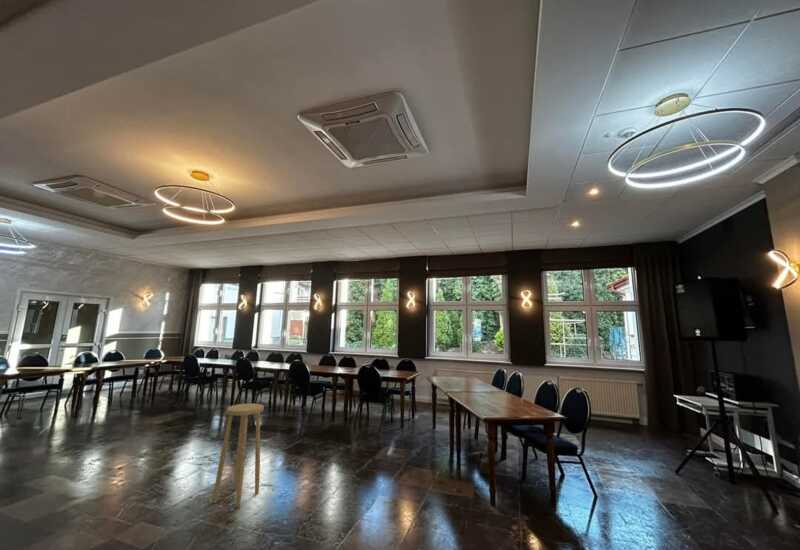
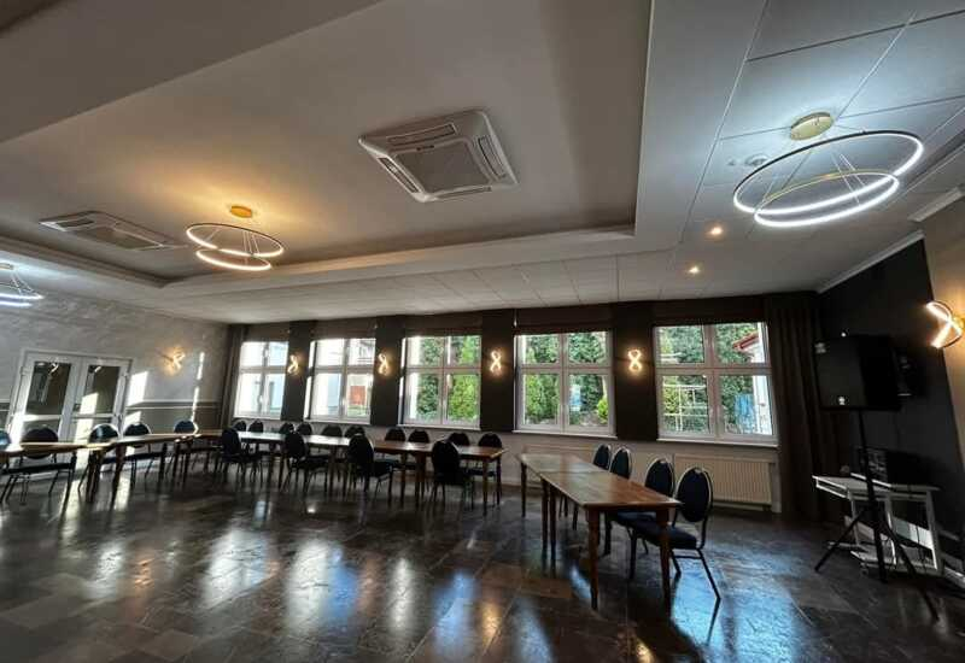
- stool [211,403,265,508]
